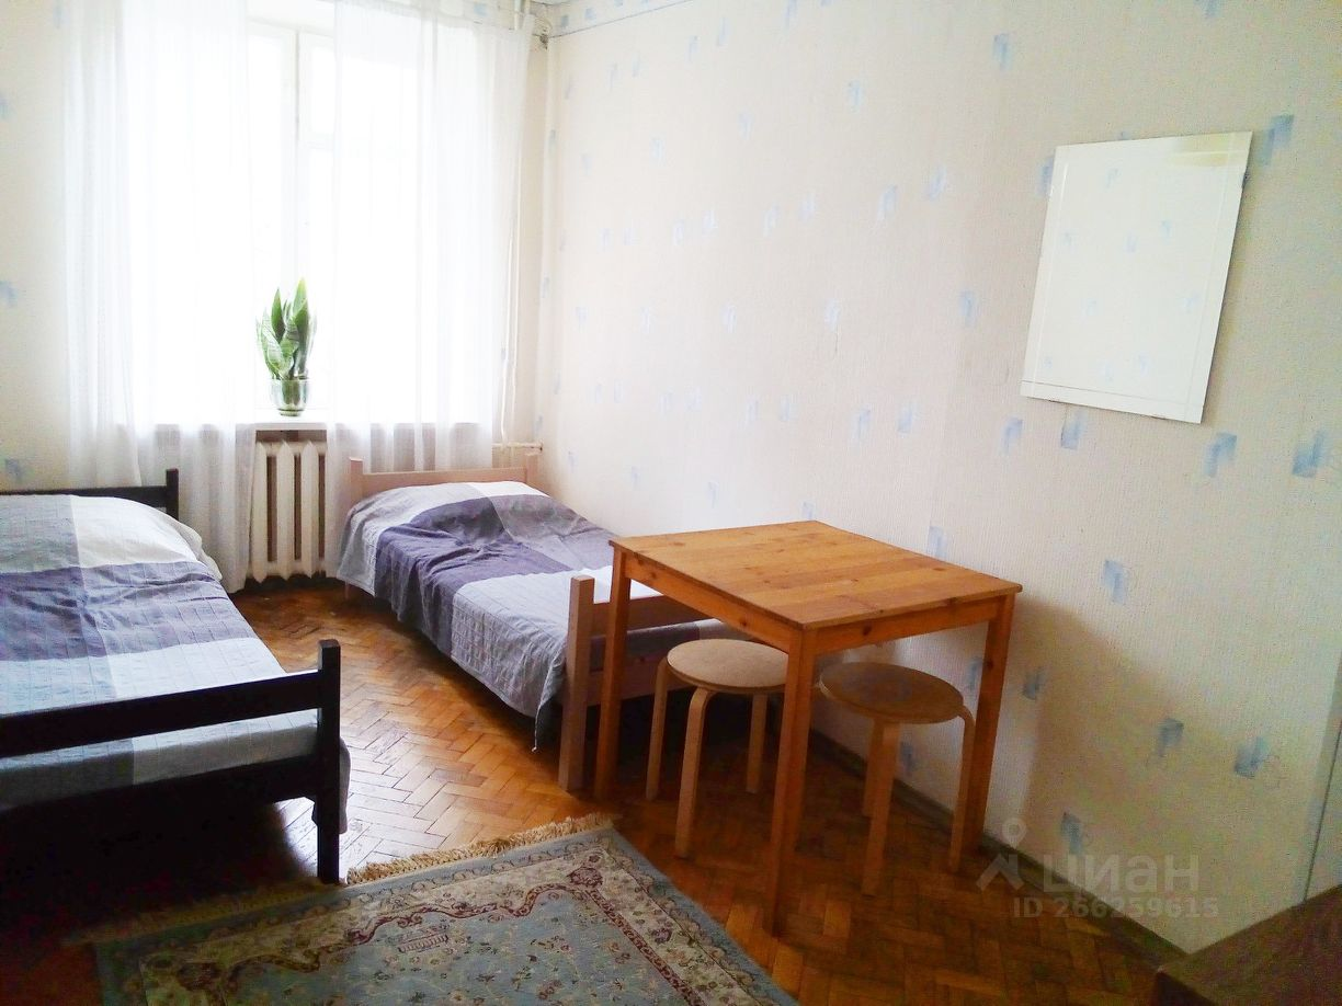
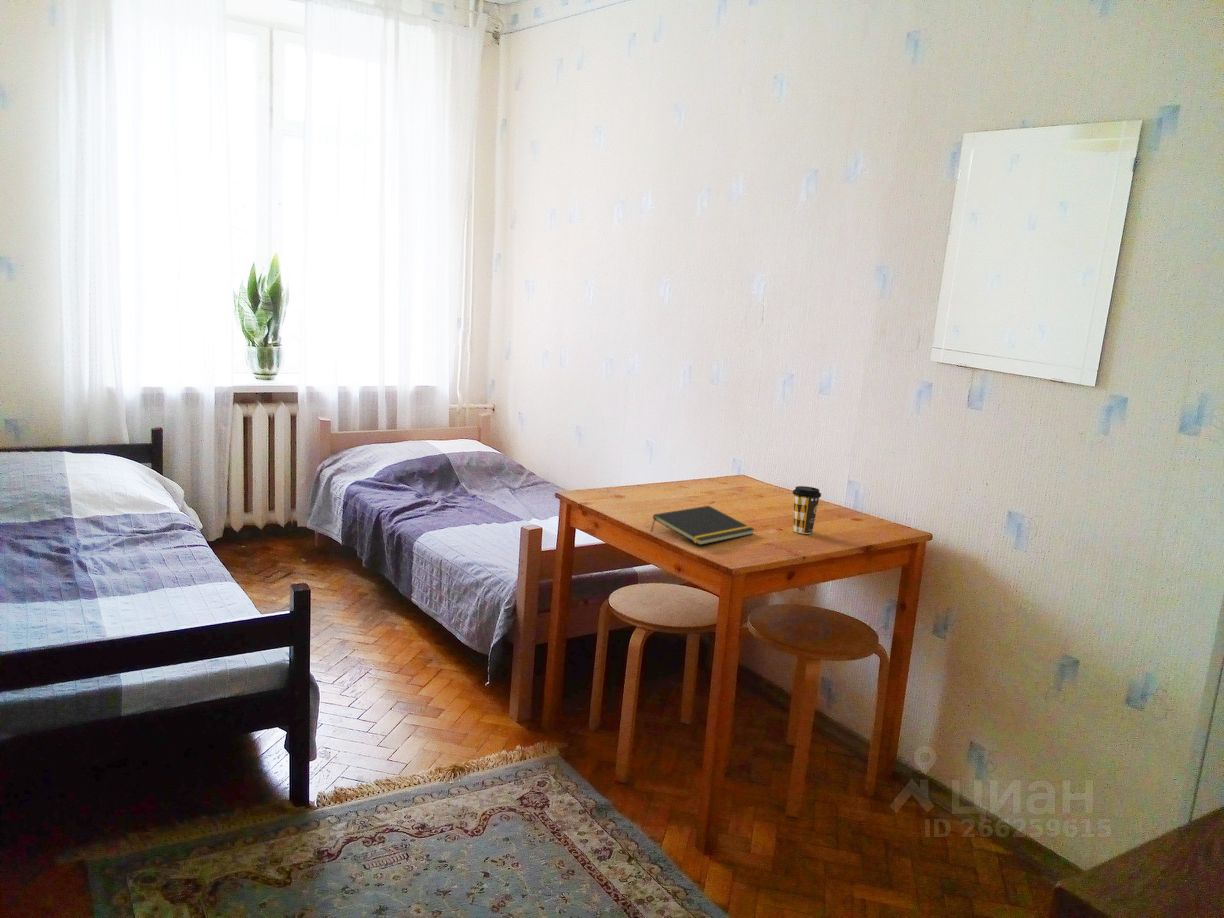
+ coffee cup [791,485,822,535]
+ notepad [650,505,756,546]
